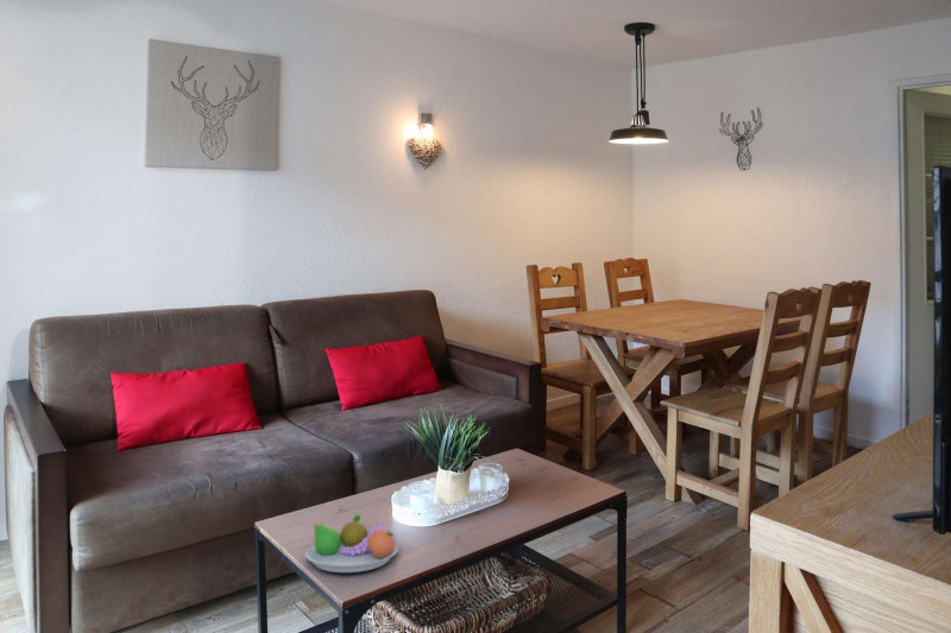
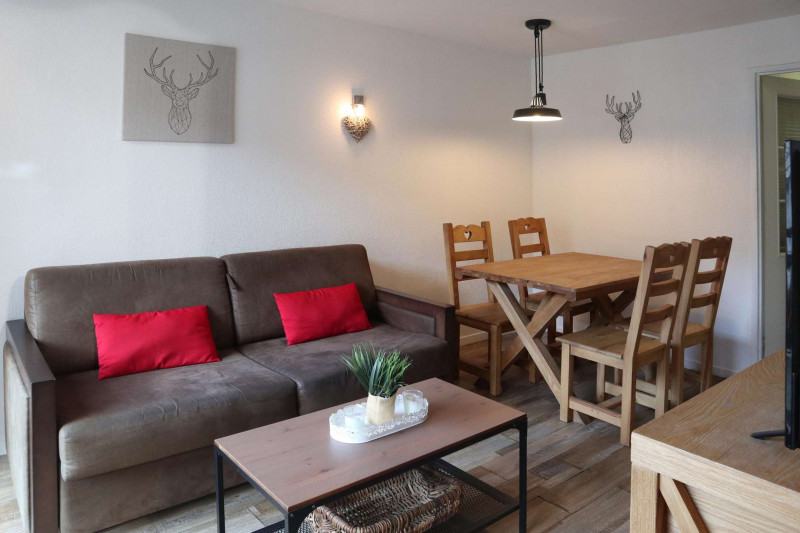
- fruit bowl [303,513,399,574]
